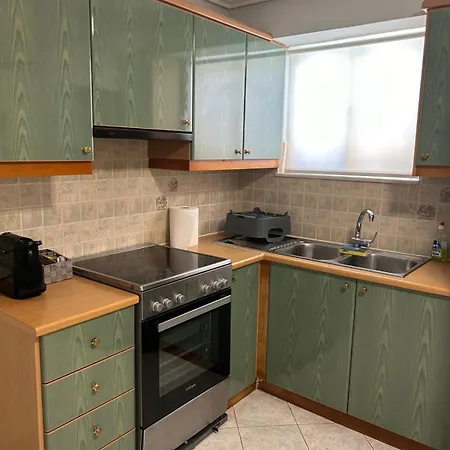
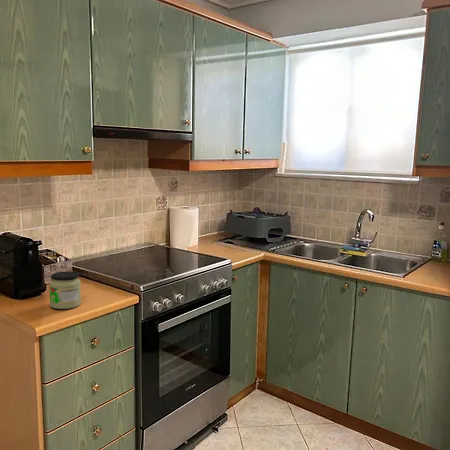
+ jar [48,271,82,310]
